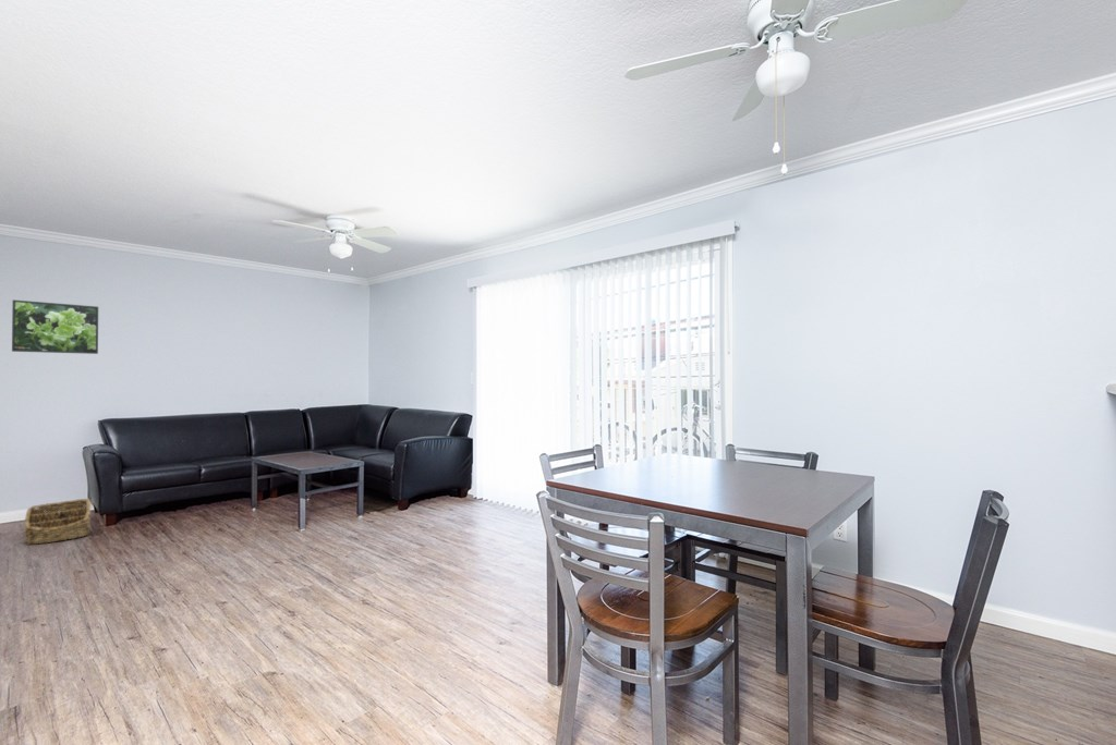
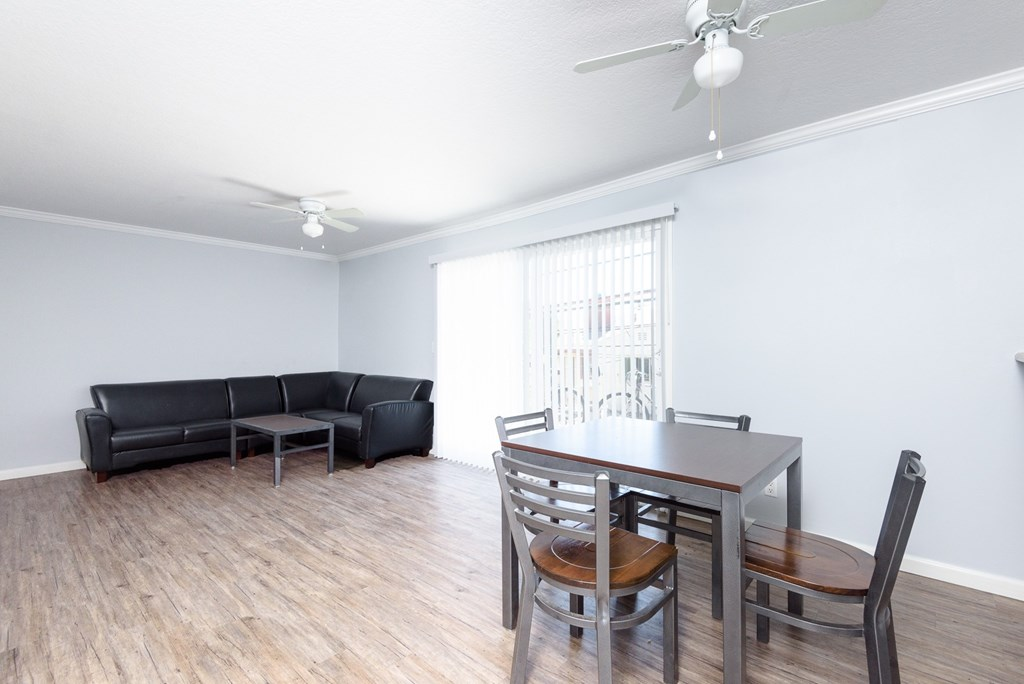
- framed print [11,298,99,355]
- basket [23,498,92,546]
